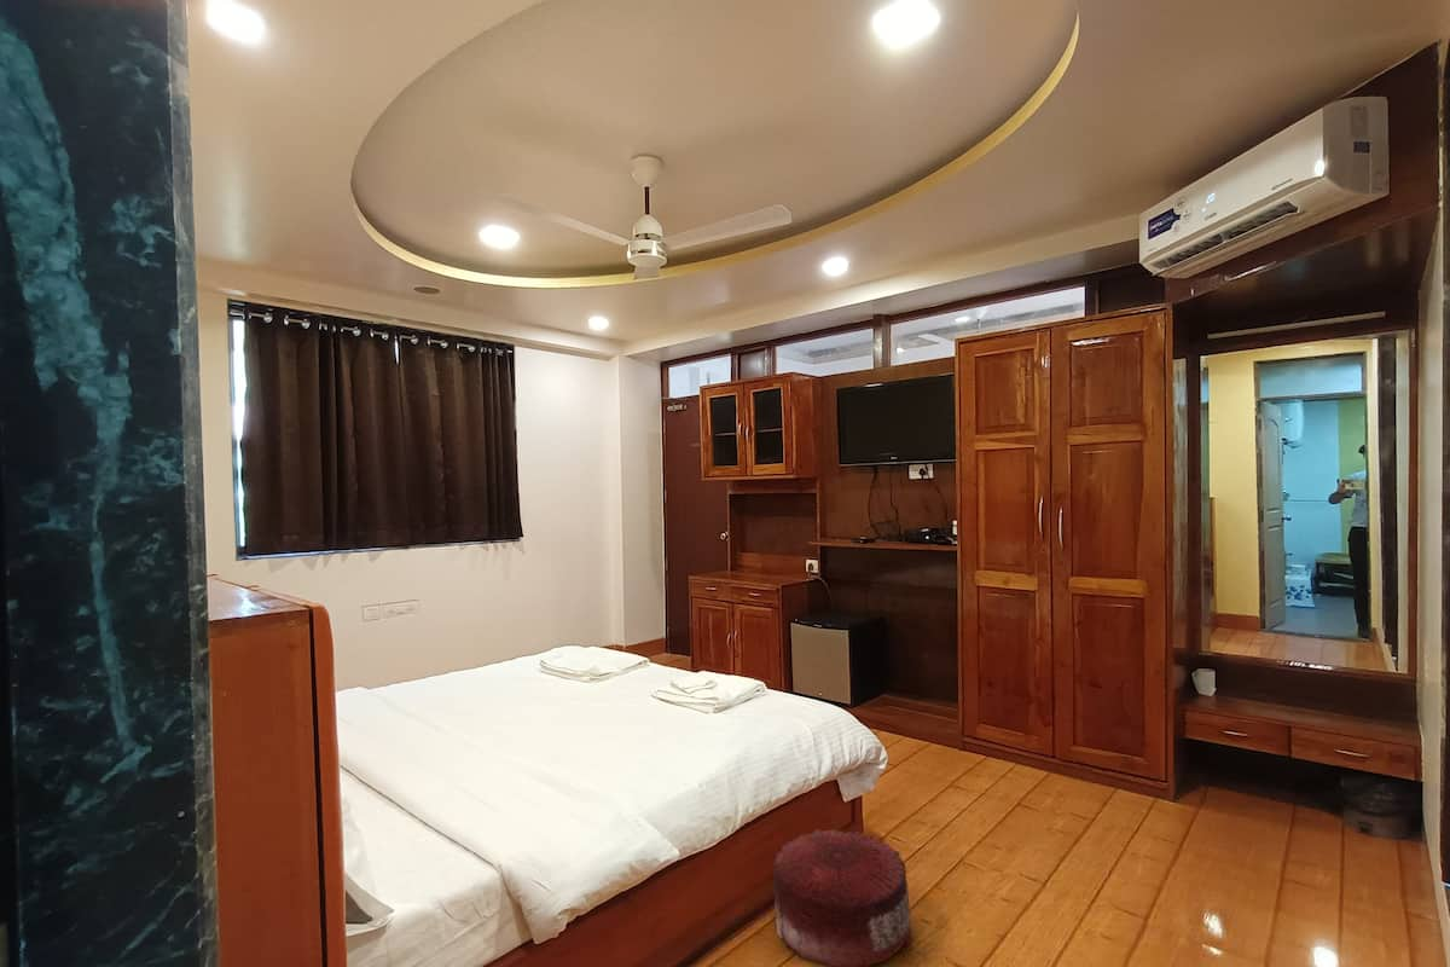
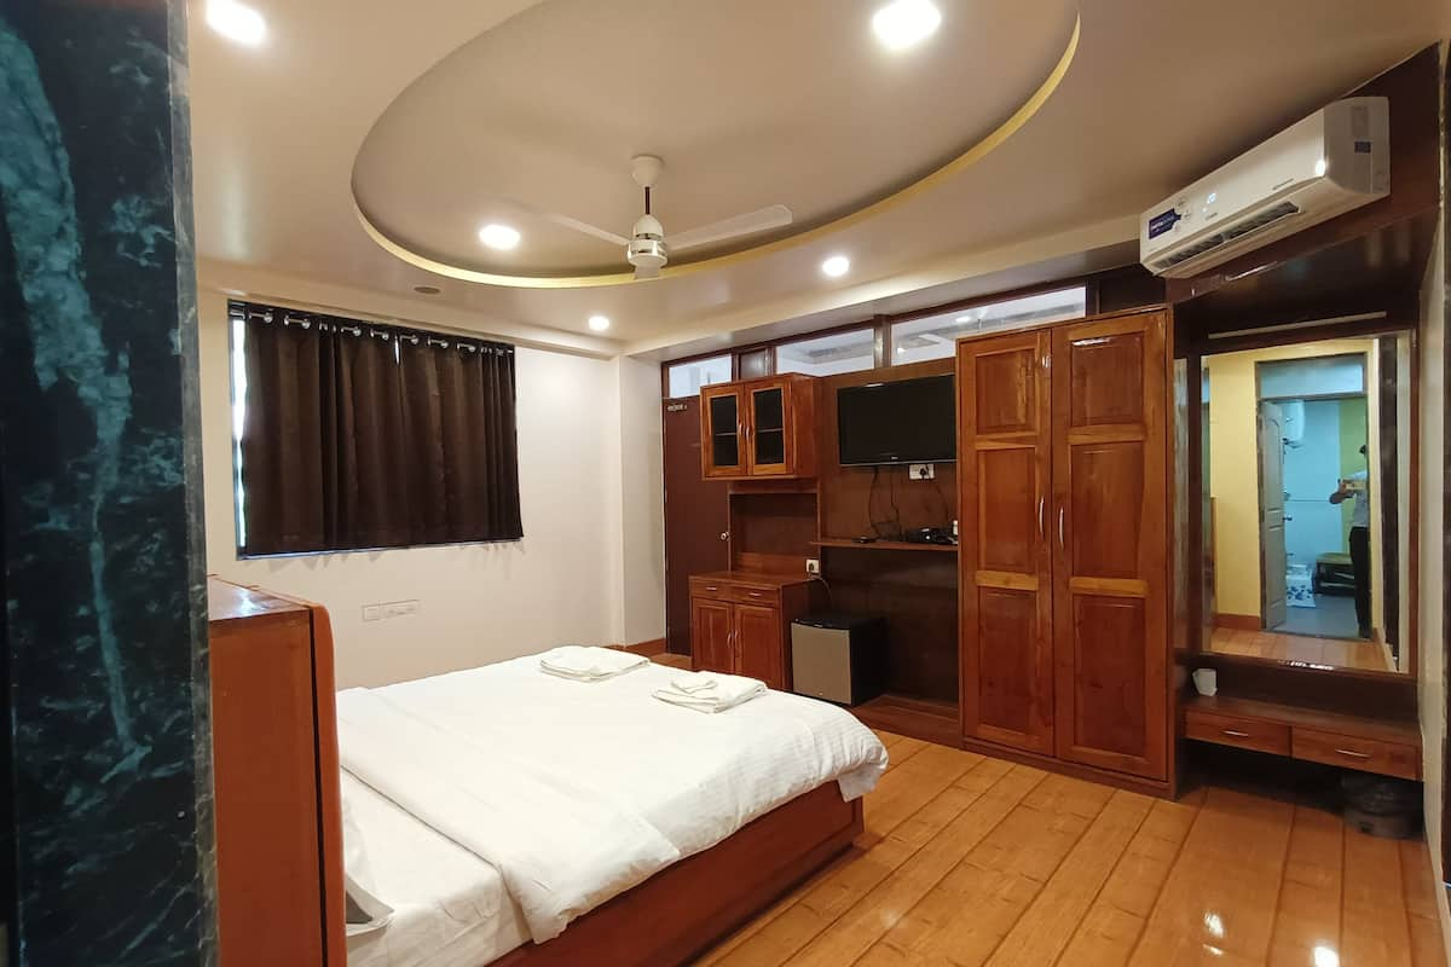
- pouf [772,827,914,967]
